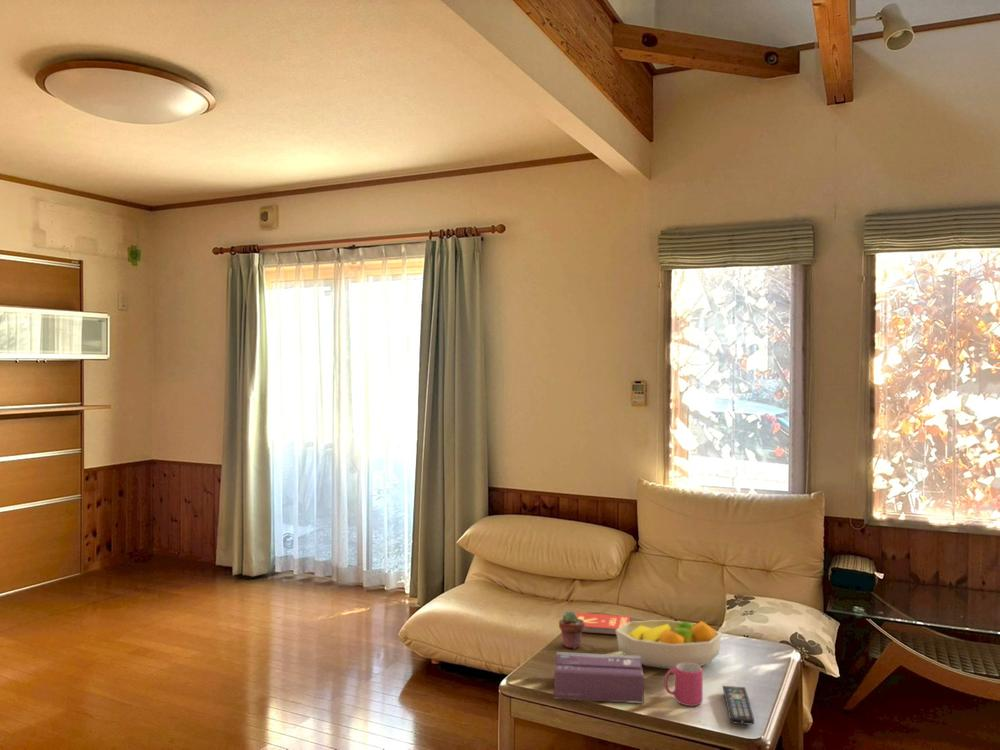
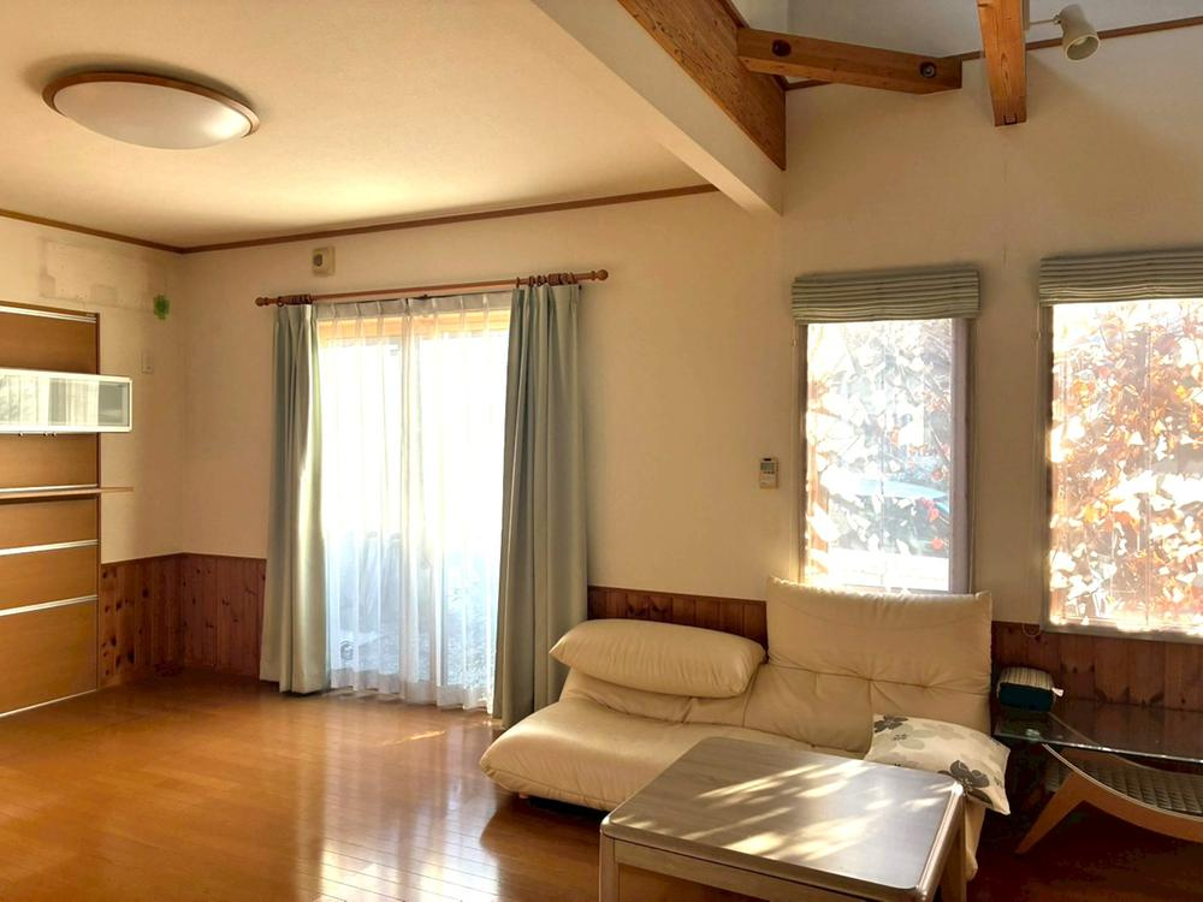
- mug [664,663,704,707]
- fruit bowl [615,619,723,670]
- potted succulent [558,610,584,650]
- remote control [721,685,755,726]
- tissue box [553,651,645,704]
- book [573,611,631,635]
